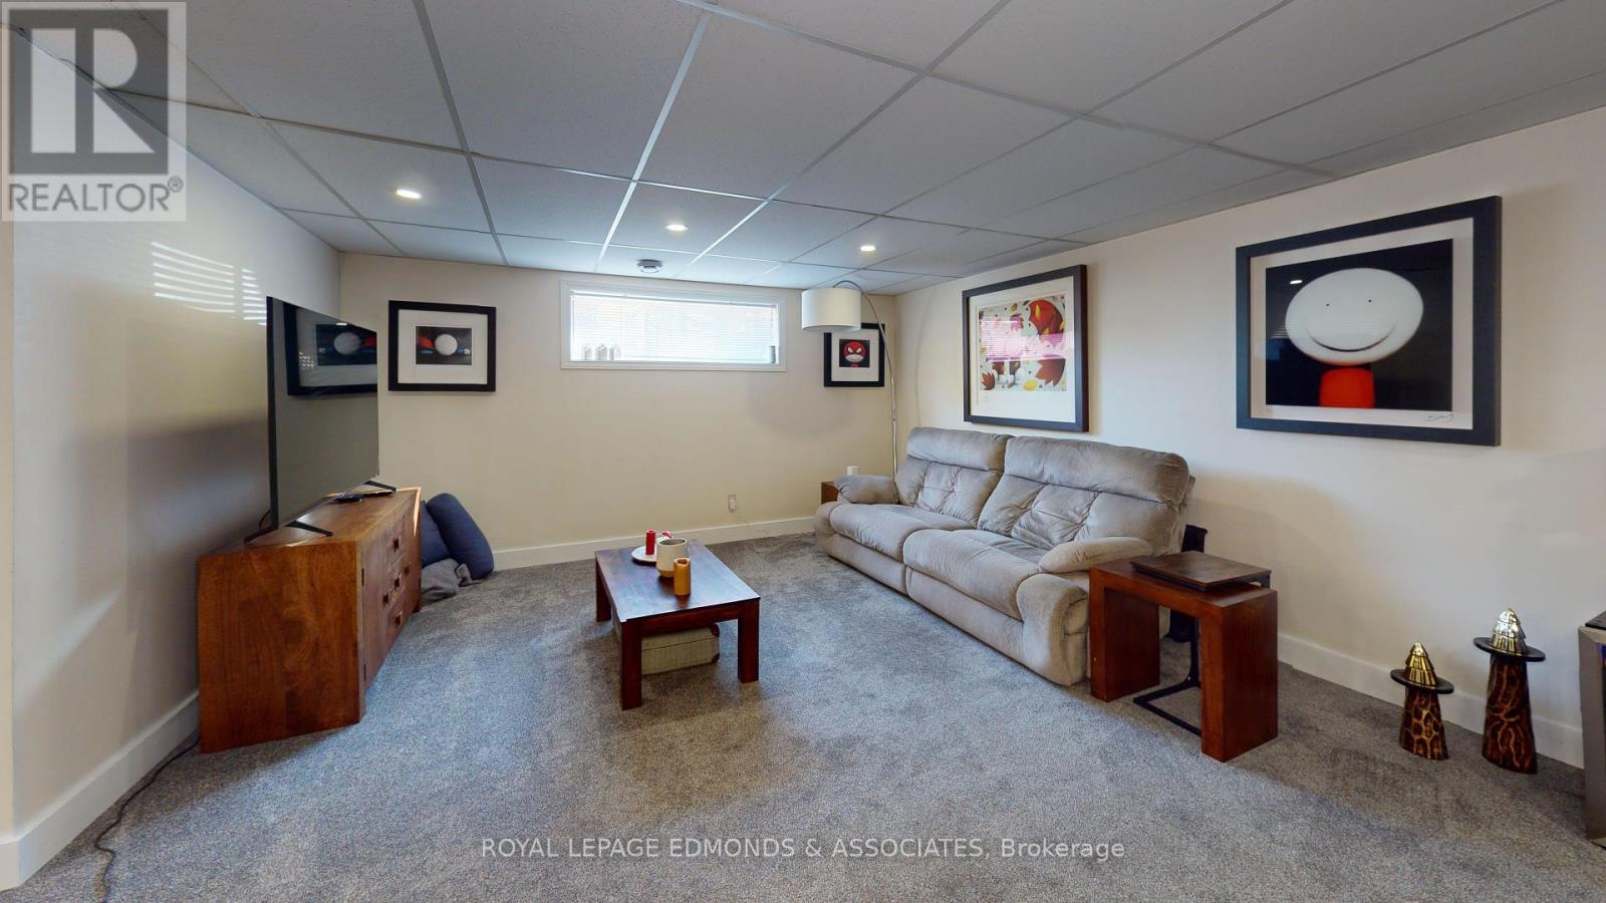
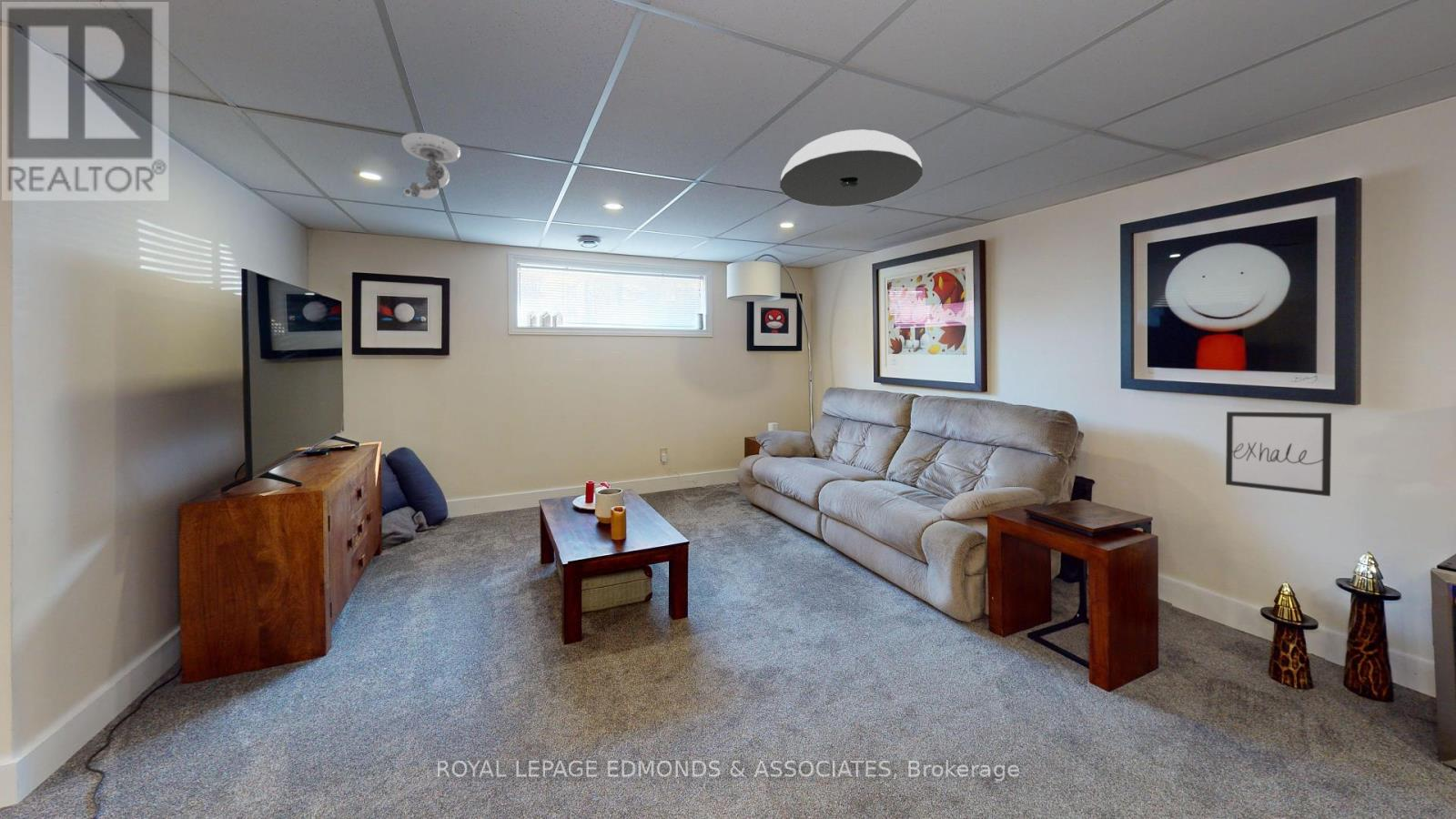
+ wall art [1225,411,1332,497]
+ ceiling light [779,129,924,207]
+ security camera [400,132,461,199]
